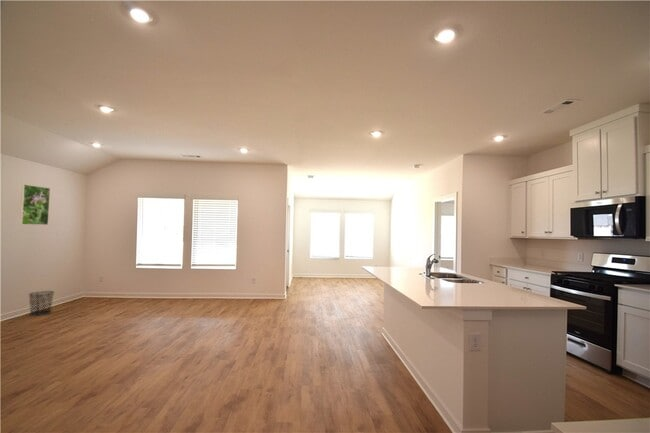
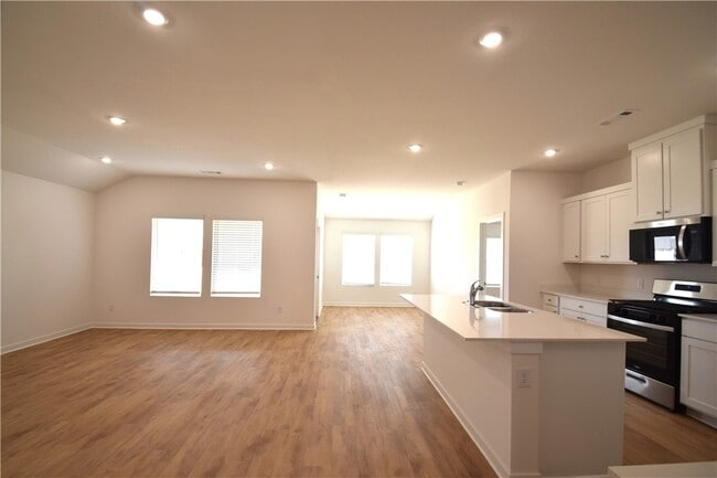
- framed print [19,183,51,226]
- waste bin [28,290,55,317]
